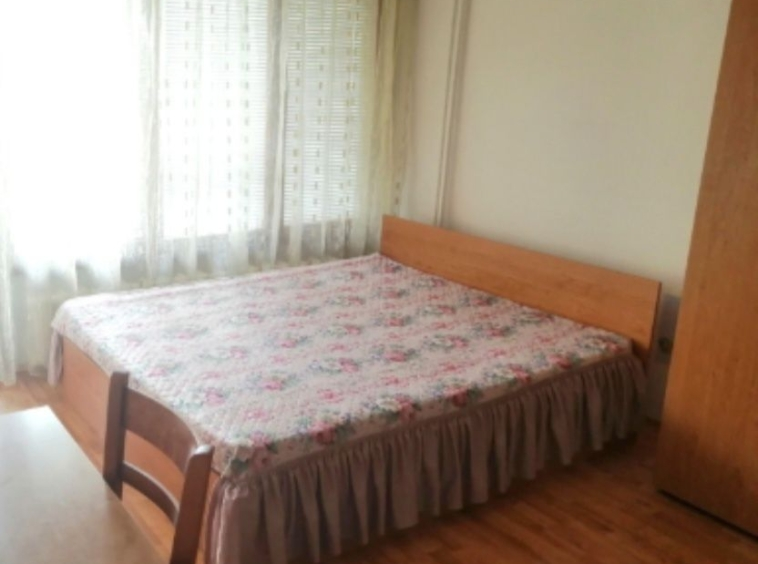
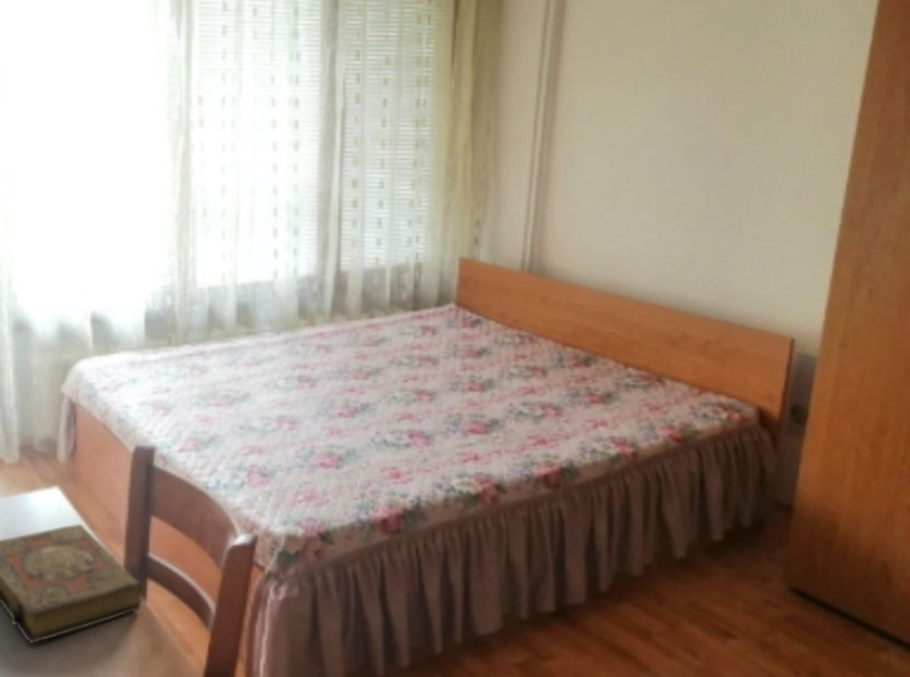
+ book [0,523,143,645]
